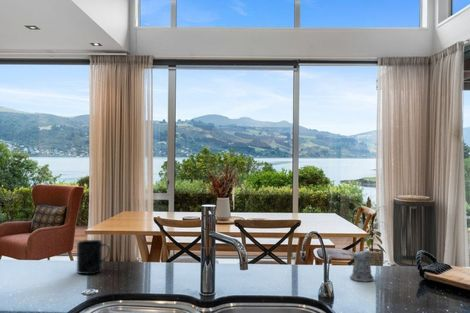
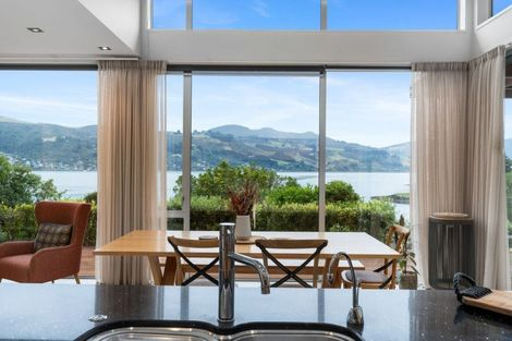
- pepper shaker [341,250,375,283]
- mug [76,239,111,275]
